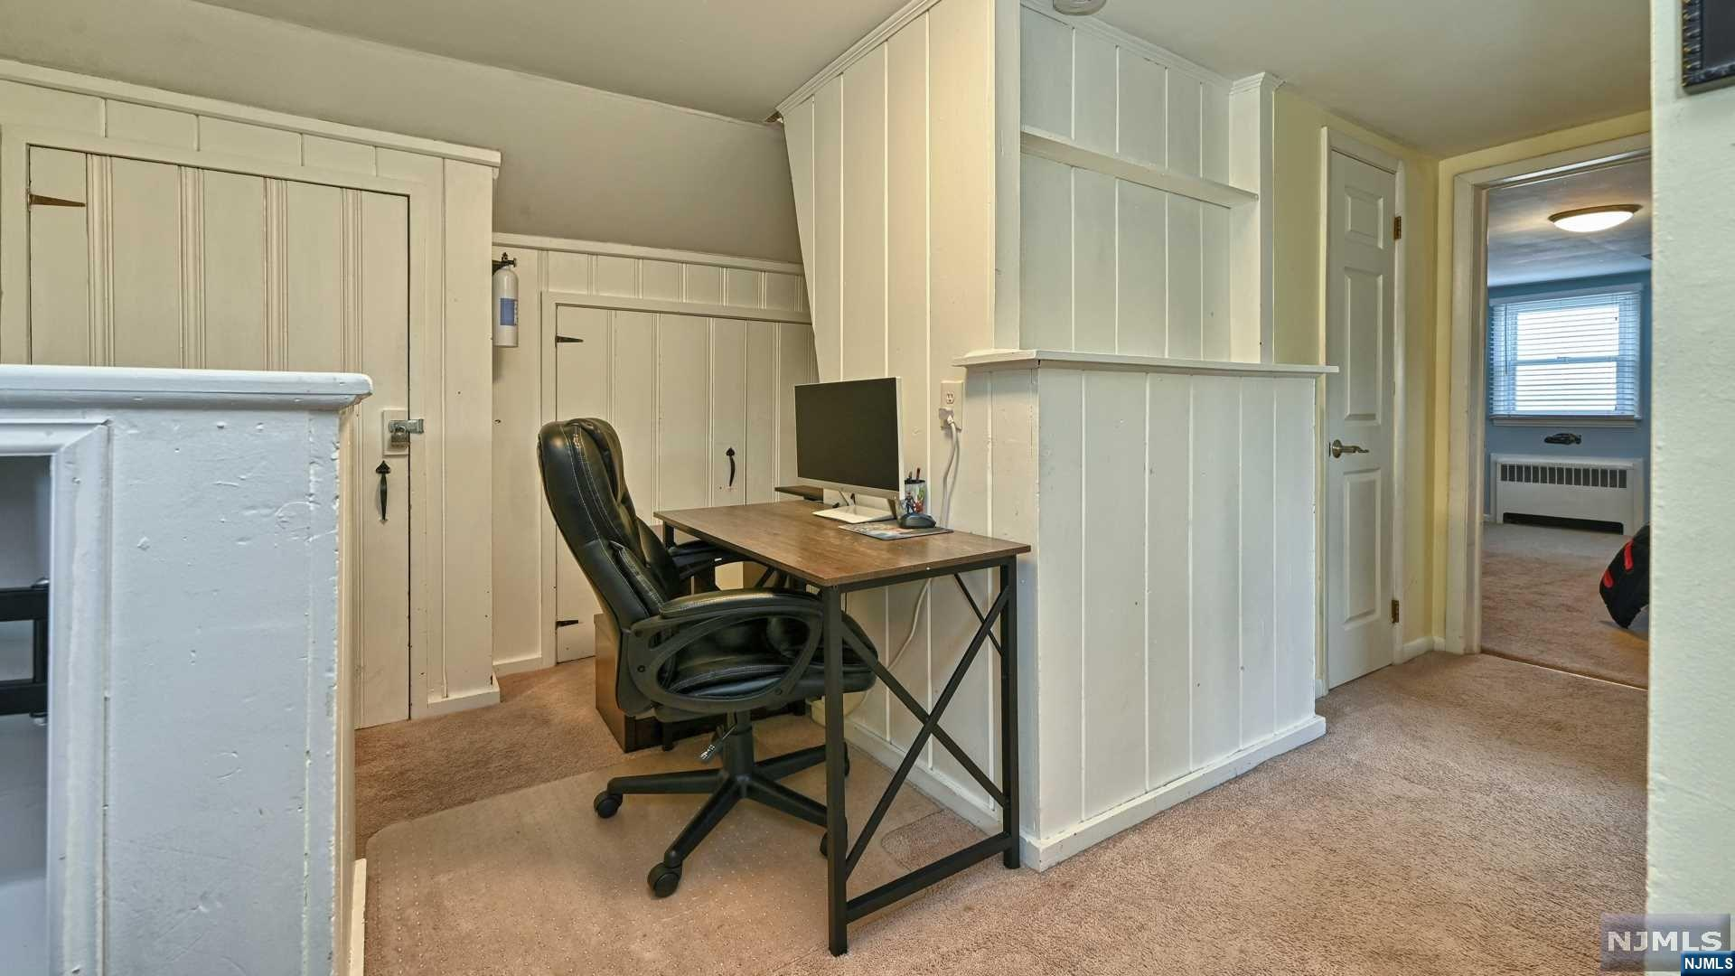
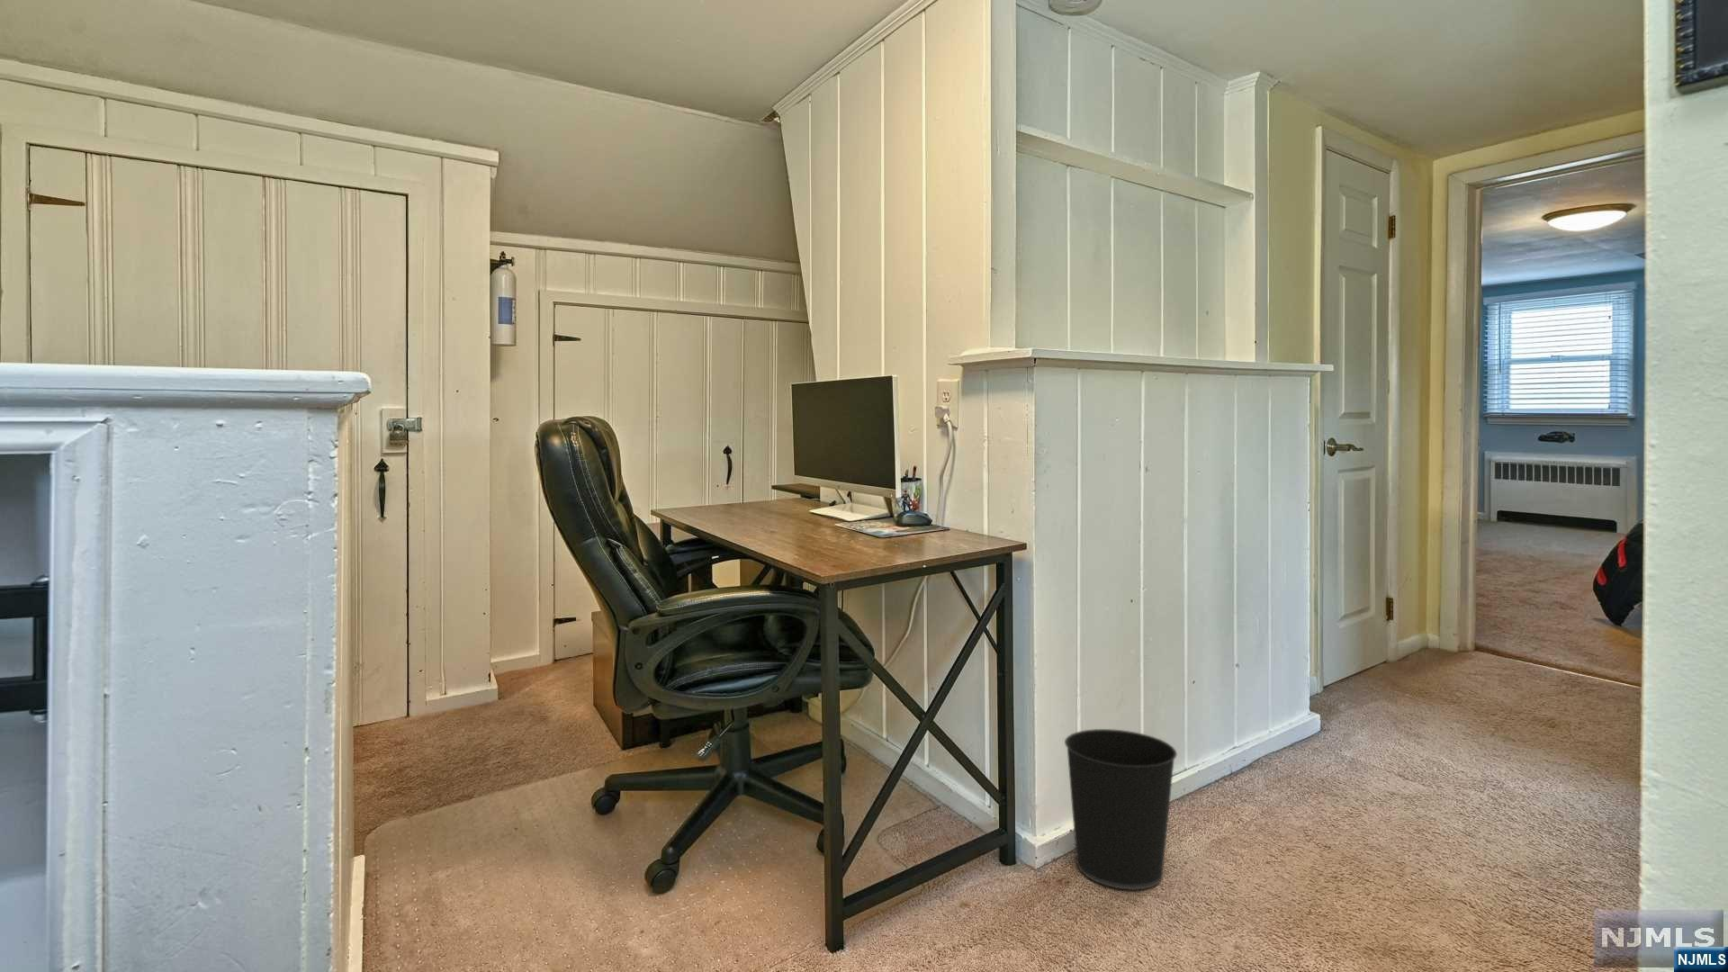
+ wastebasket [1063,728,1179,891]
